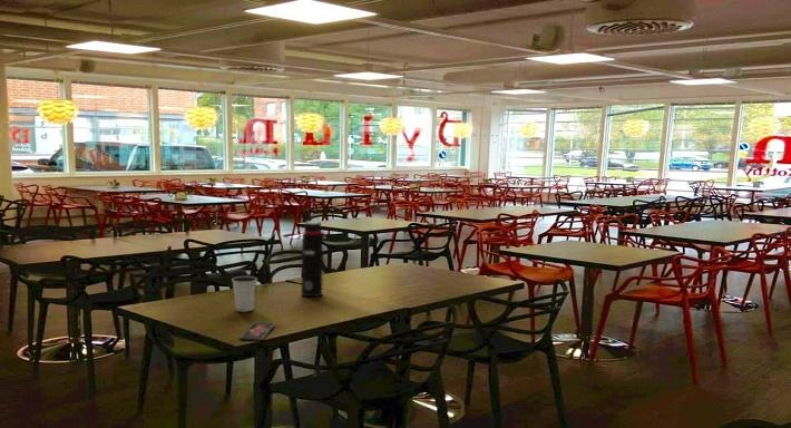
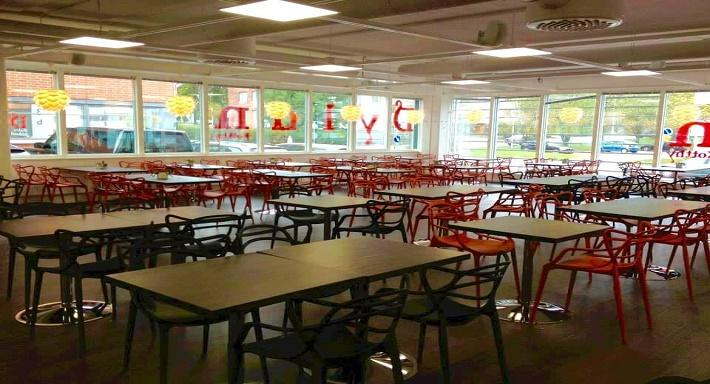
- dixie cup [231,275,258,313]
- water bottle [300,221,328,298]
- smartphone [238,321,276,342]
